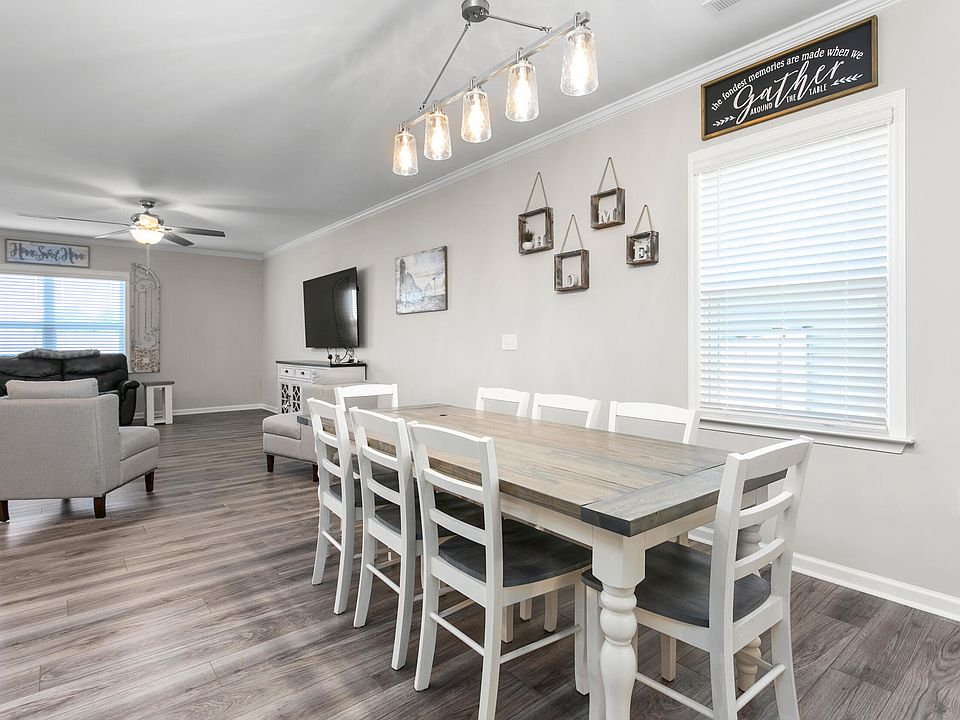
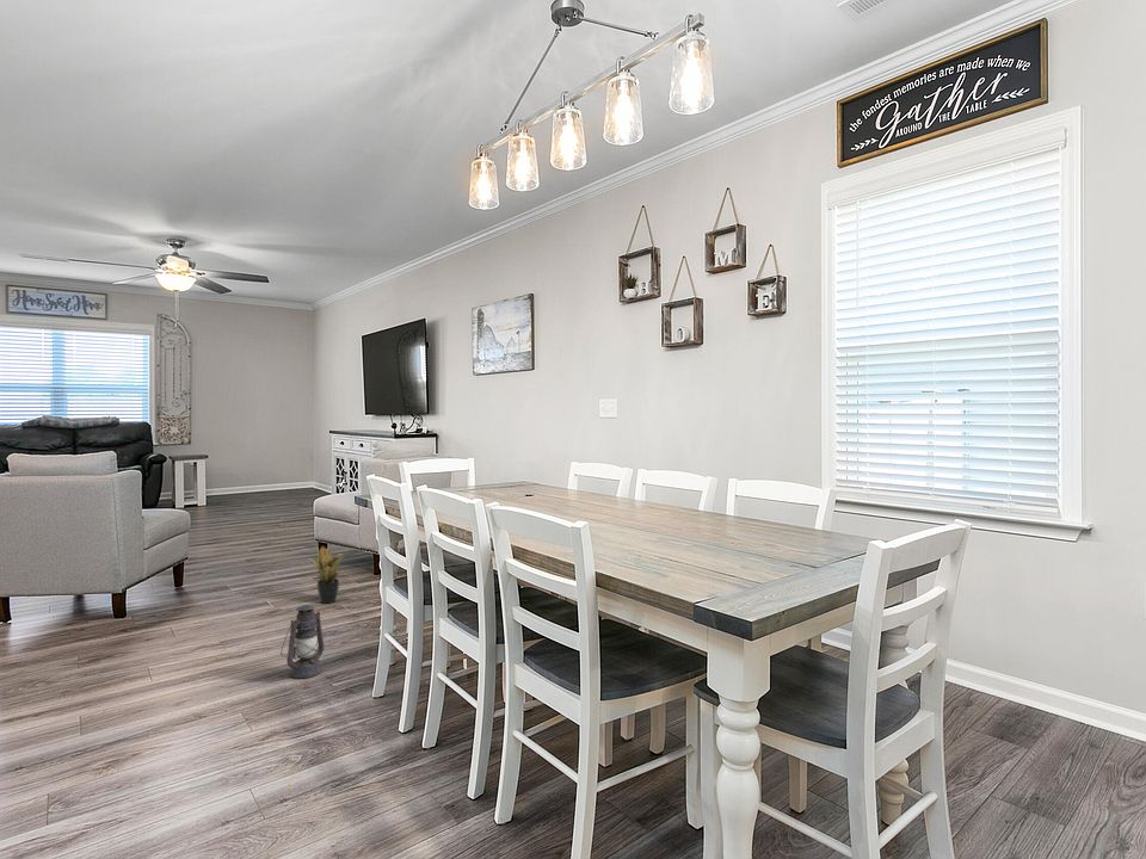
+ lantern [279,604,326,679]
+ potted plant [307,545,345,605]
